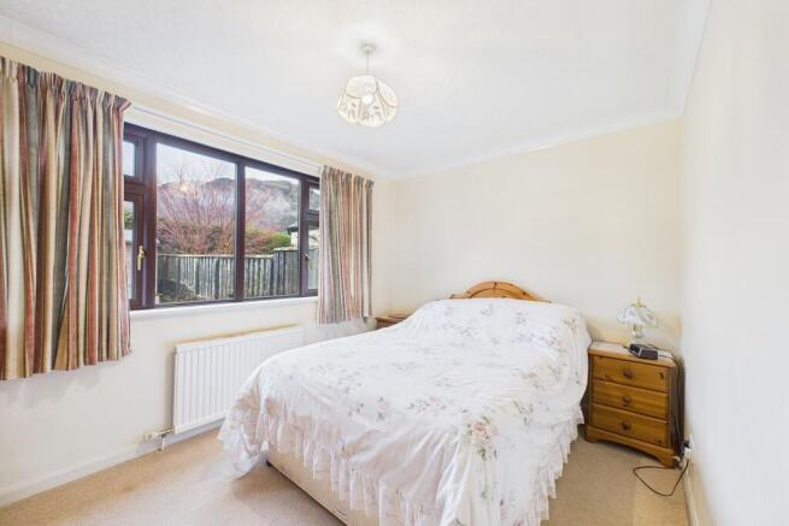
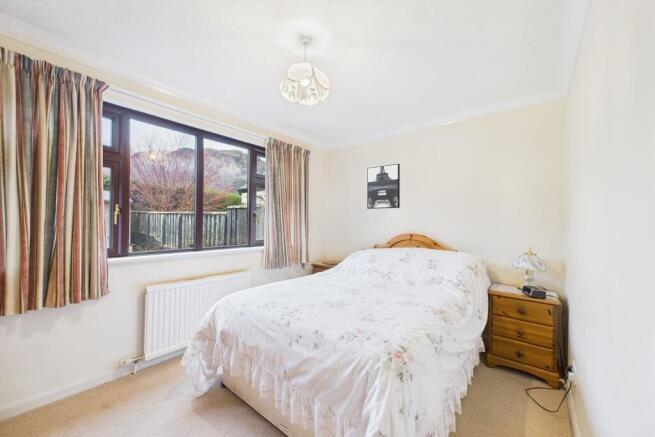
+ wall art [366,163,401,210]
